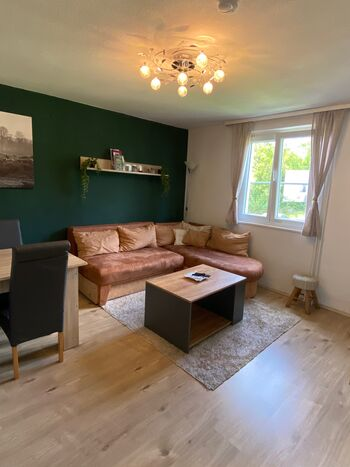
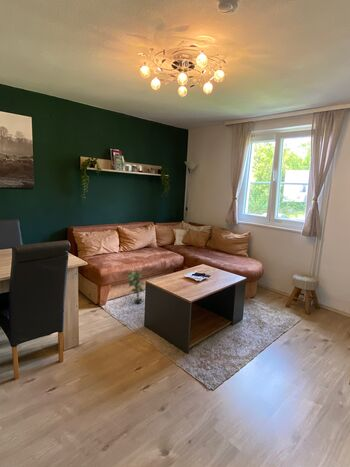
+ potted plant [126,266,146,304]
